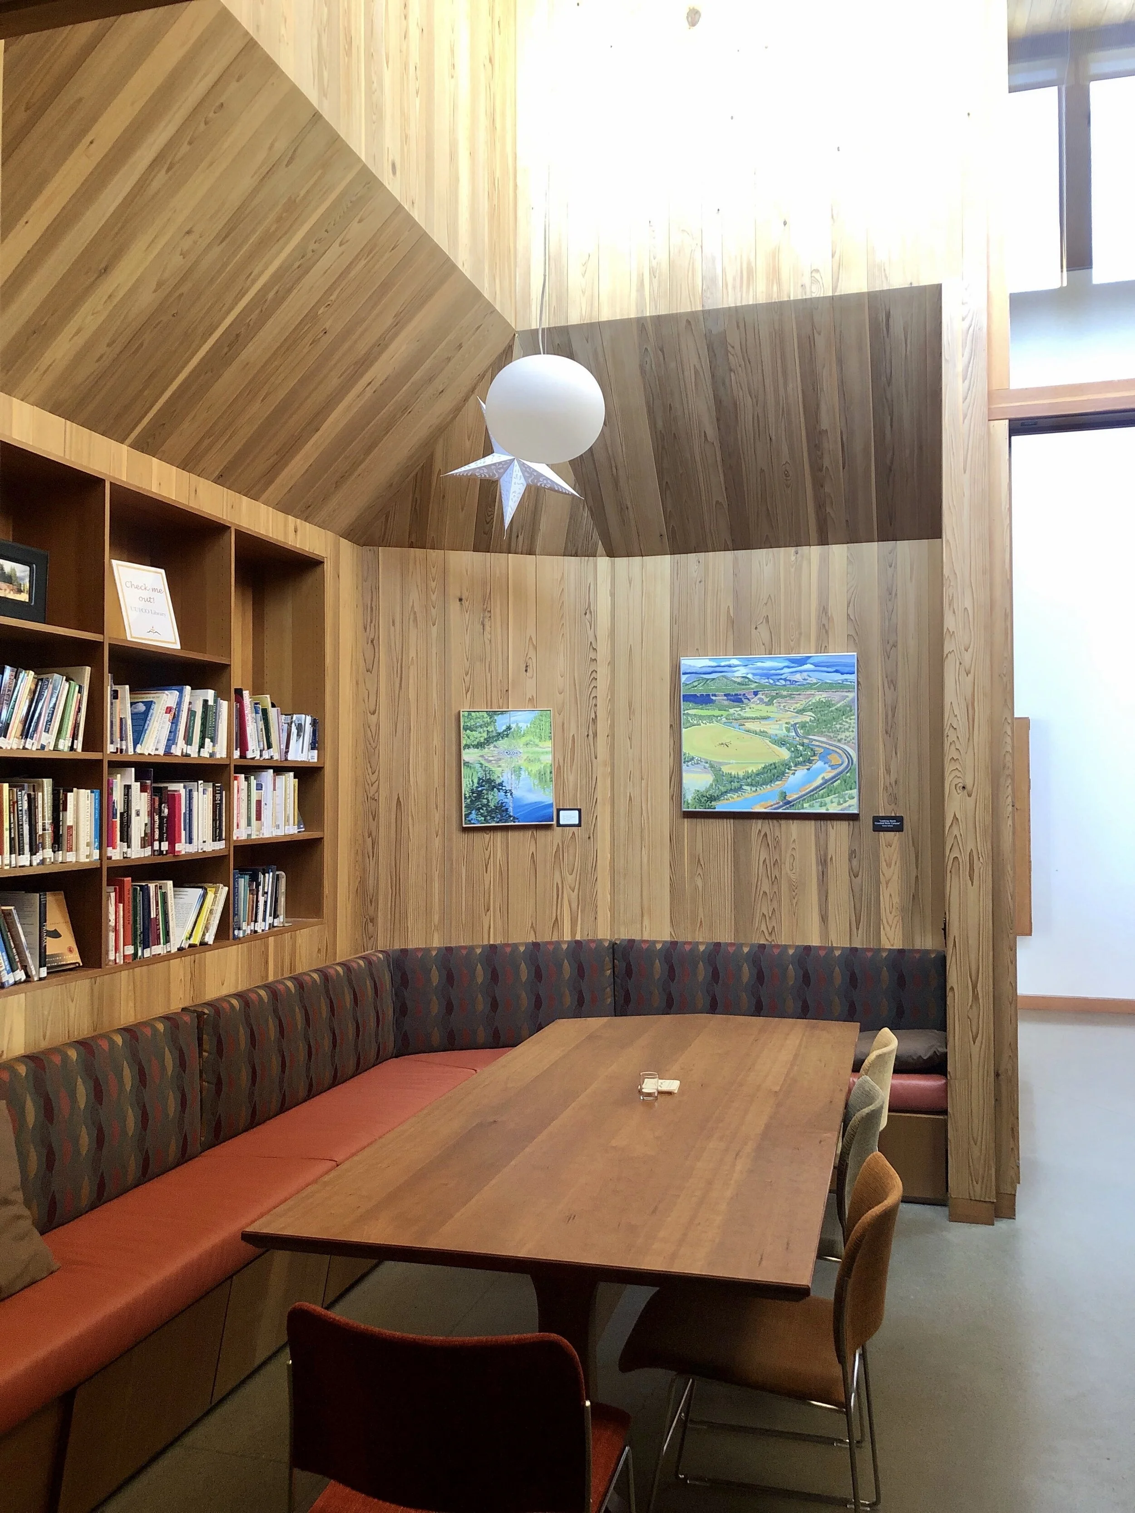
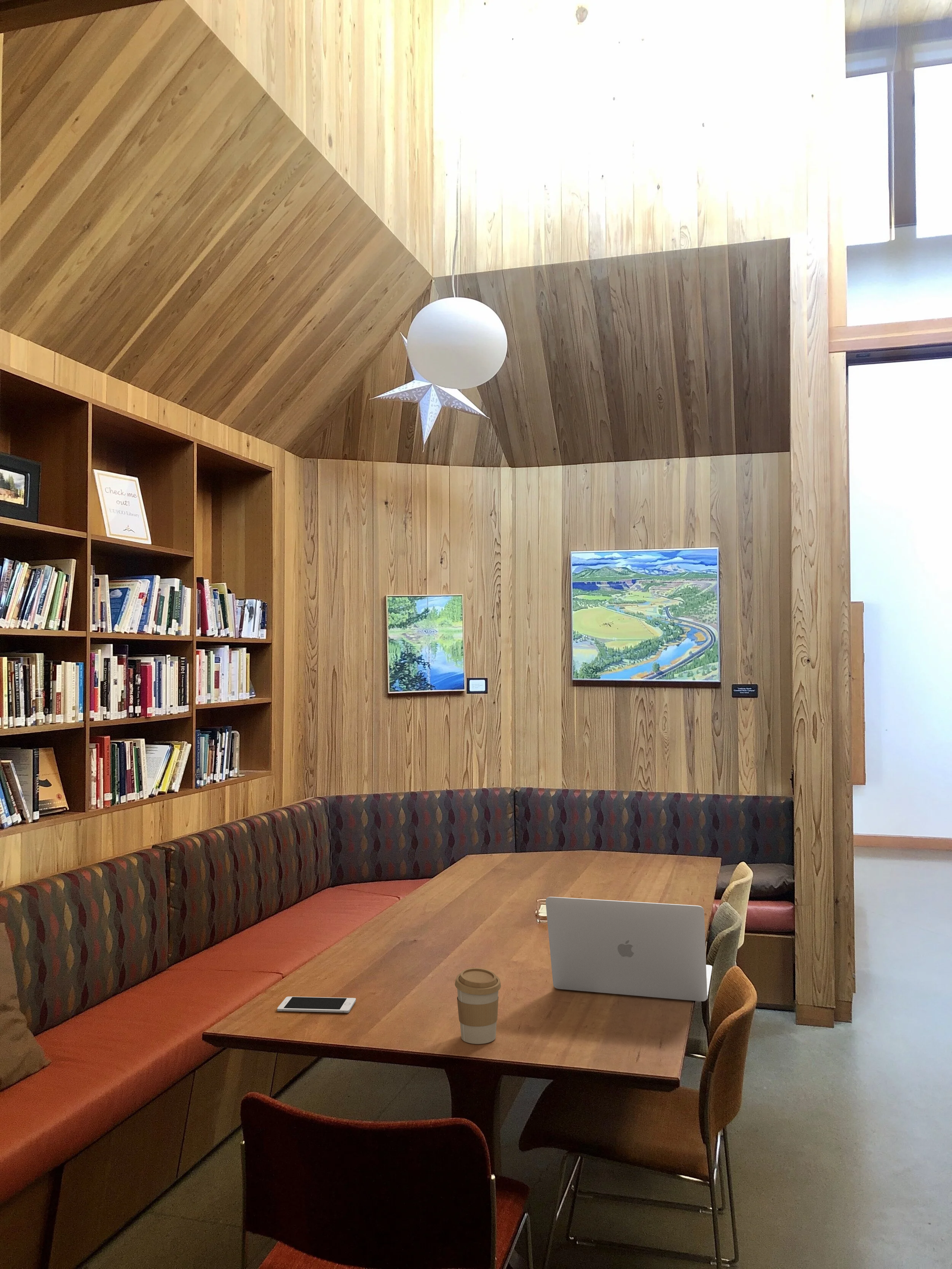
+ cell phone [277,996,356,1013]
+ laptop [545,896,713,1002]
+ coffee cup [454,967,501,1044]
